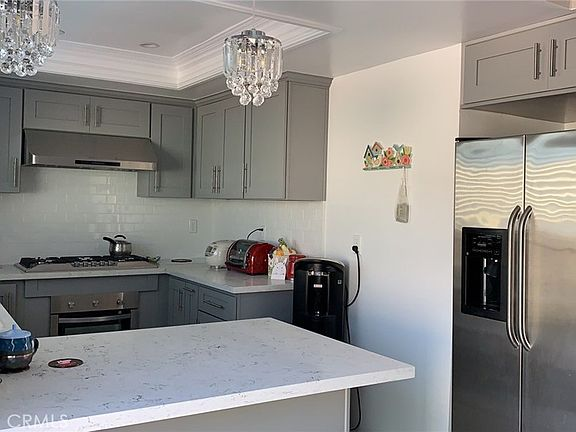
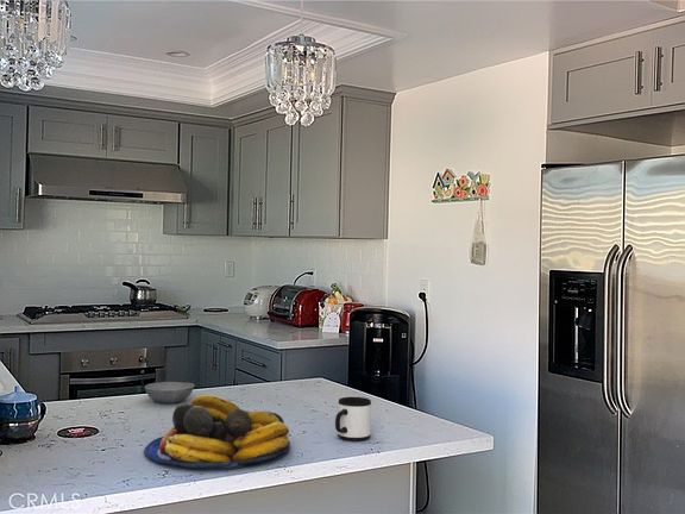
+ fruit bowl [143,394,291,469]
+ mug [334,396,372,441]
+ bowl [144,381,195,405]
